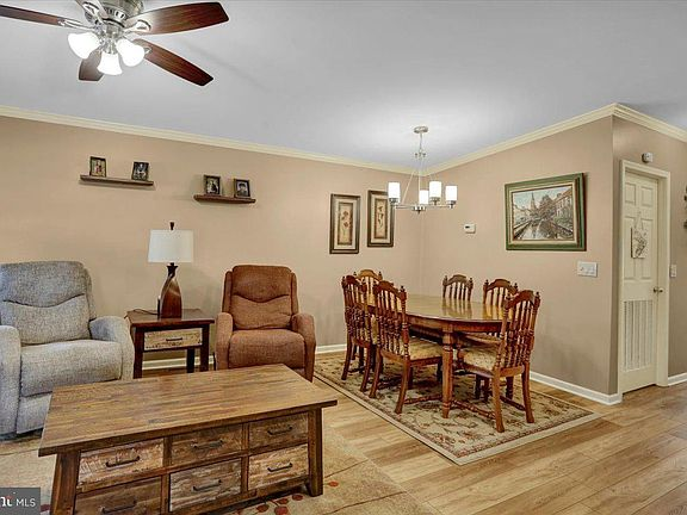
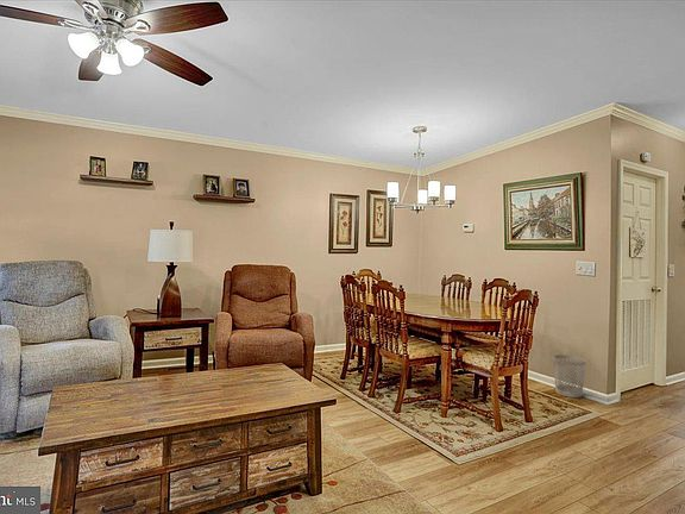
+ wastebasket [552,353,587,399]
